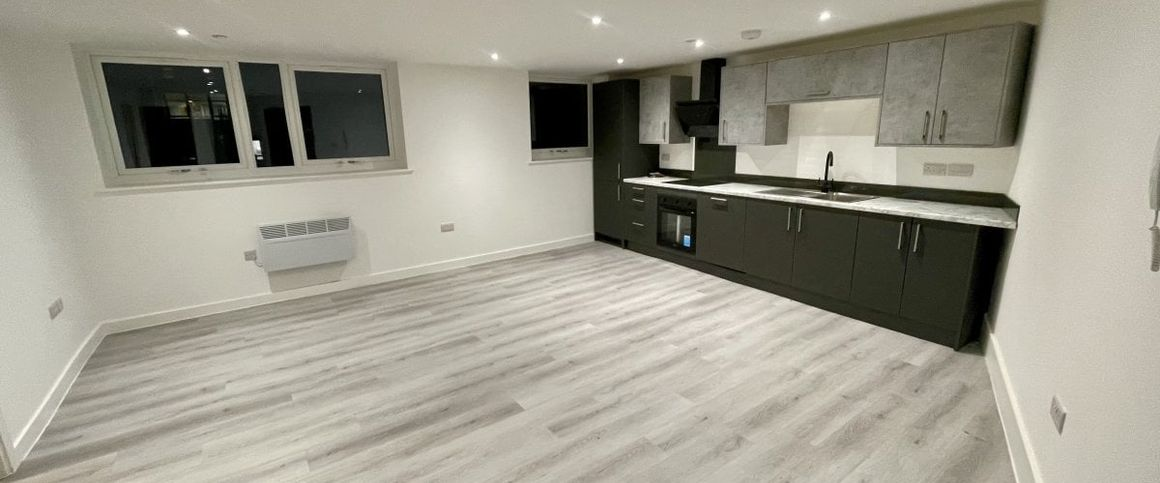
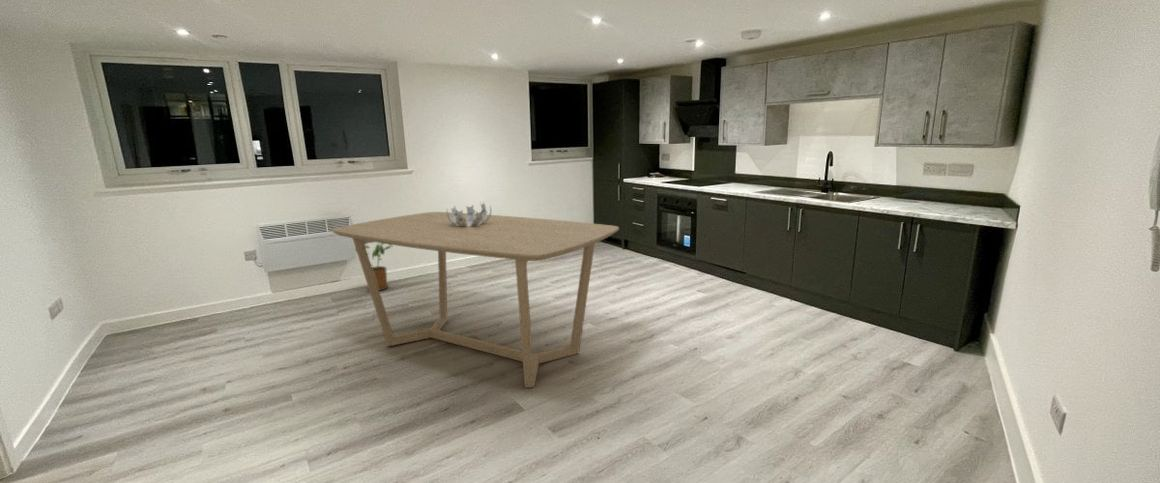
+ decorative bowl [445,201,492,226]
+ house plant [354,243,393,292]
+ dining table [331,211,620,388]
